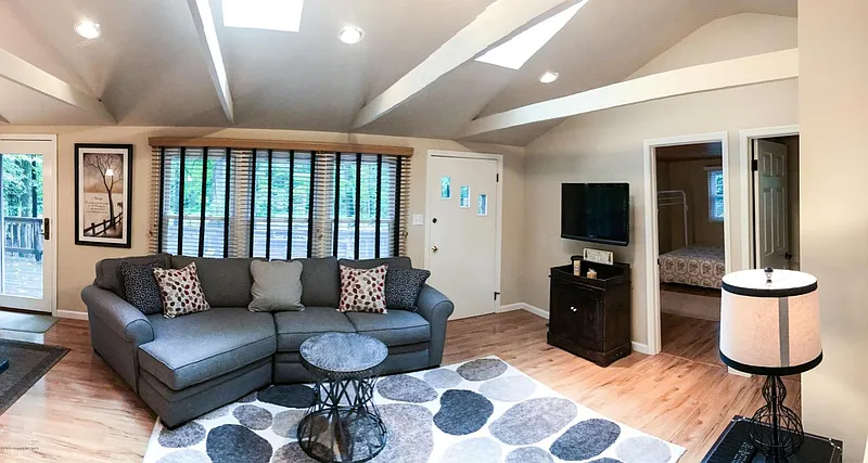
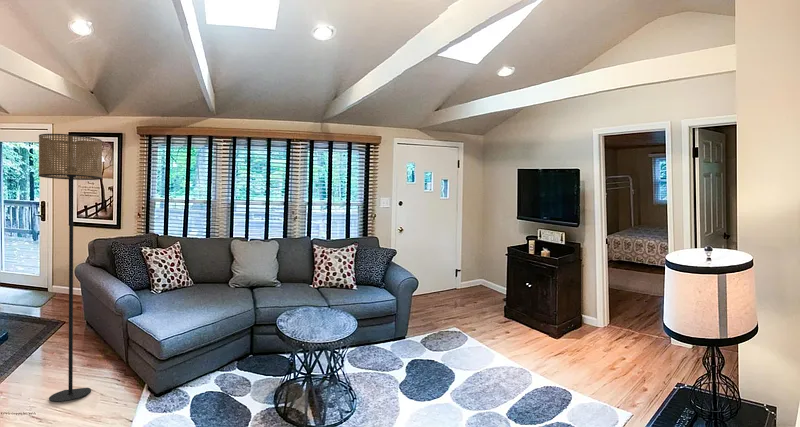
+ floor lamp [38,133,103,403]
